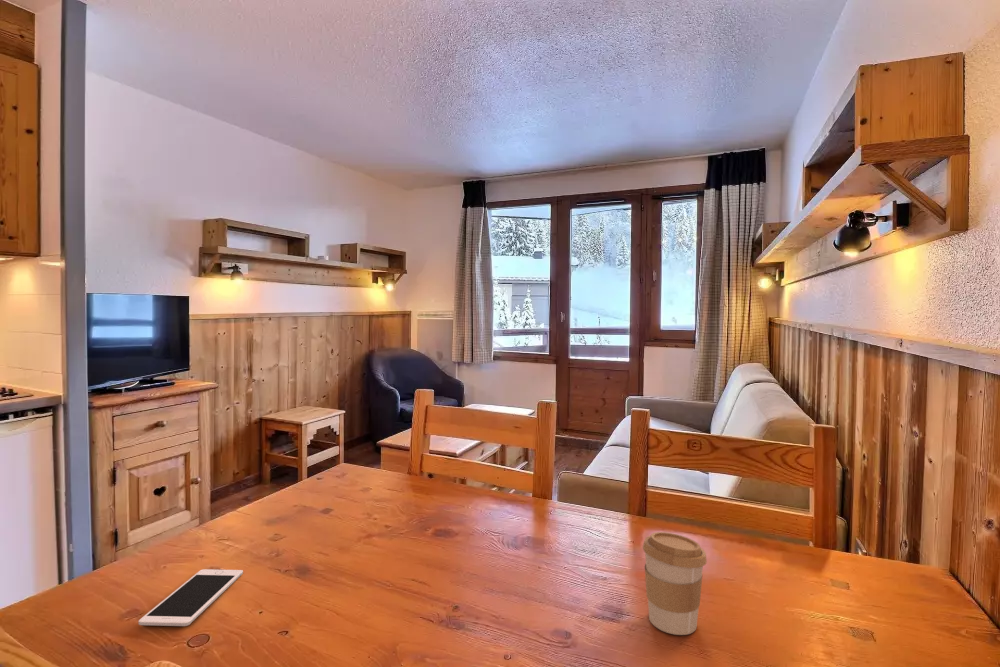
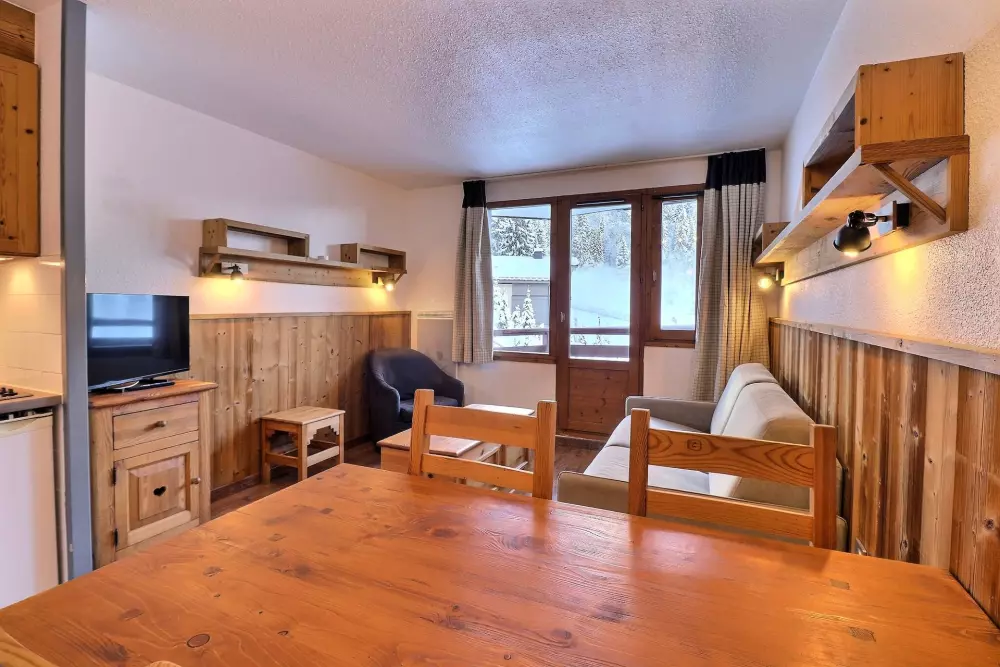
- coffee cup [642,531,708,636]
- cell phone [138,568,244,627]
